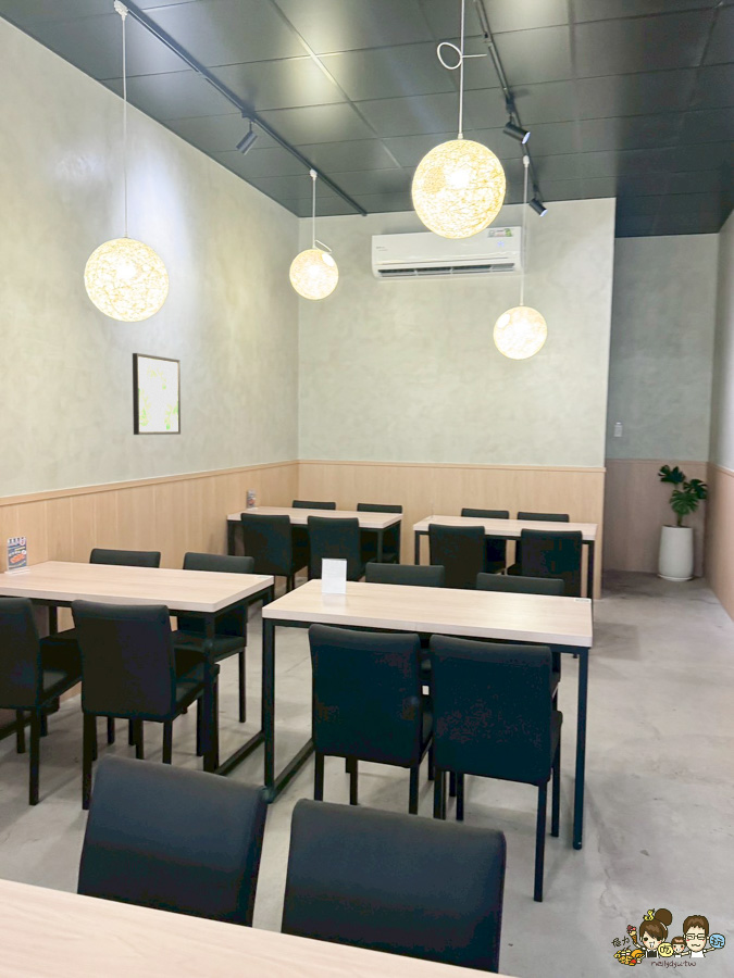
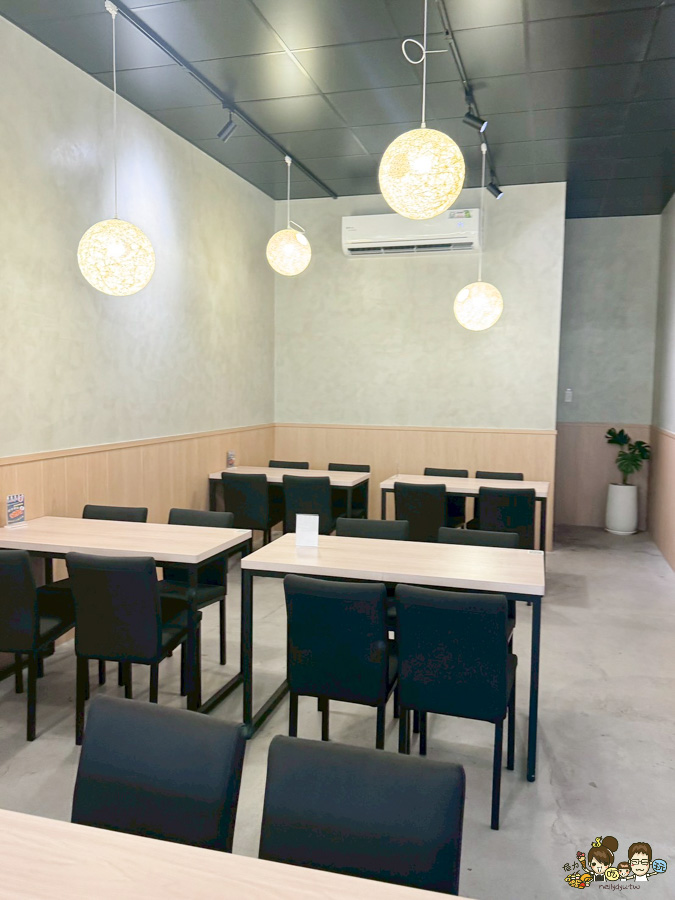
- wall art [132,352,182,436]
